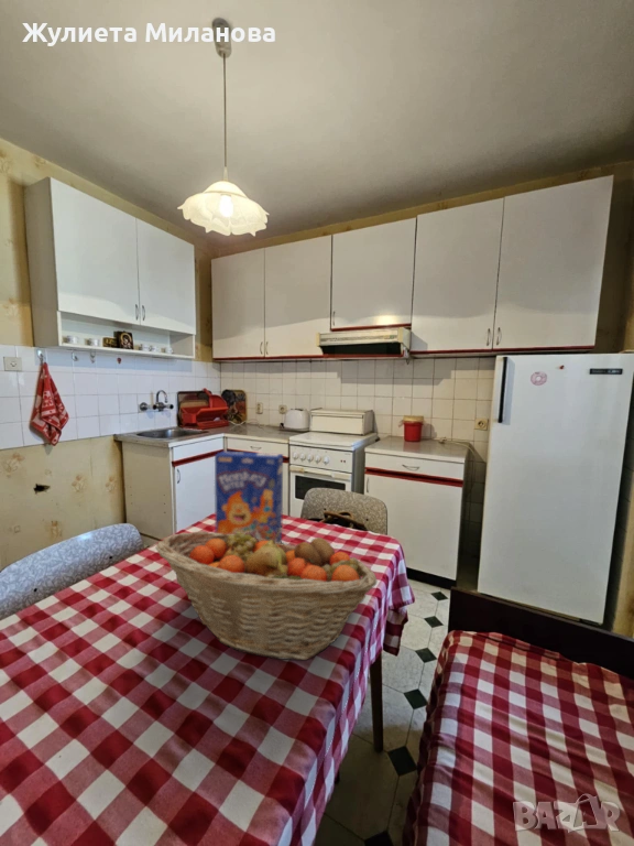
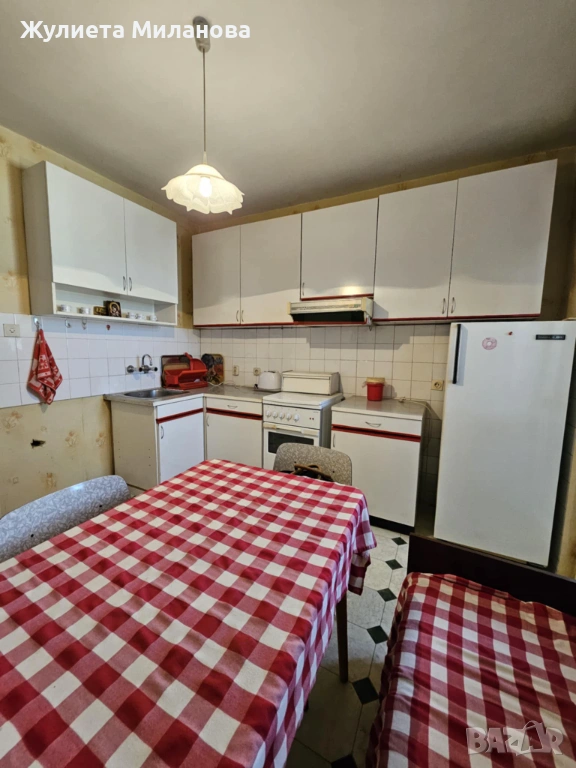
- fruit basket [154,529,378,661]
- cereal box [214,451,284,543]
